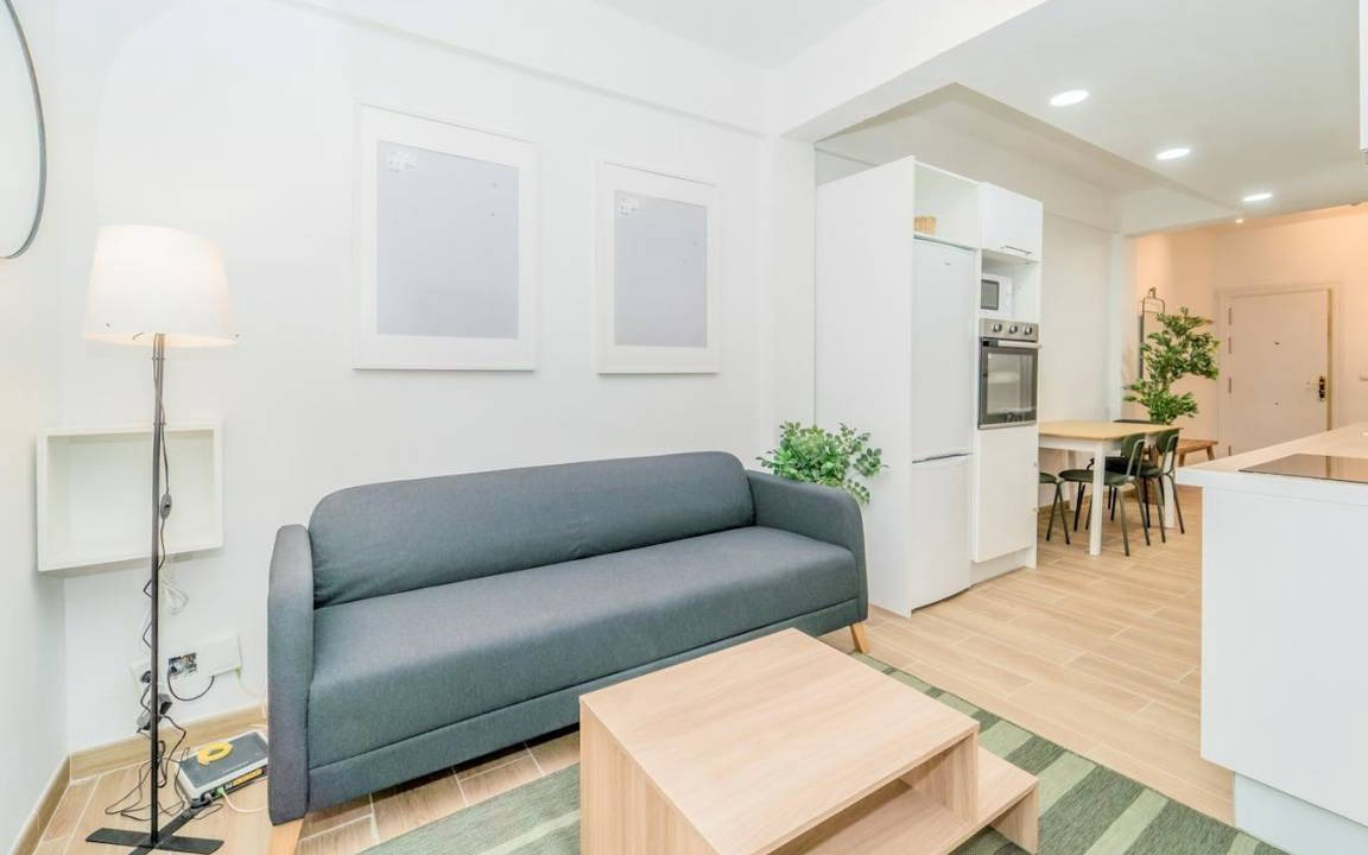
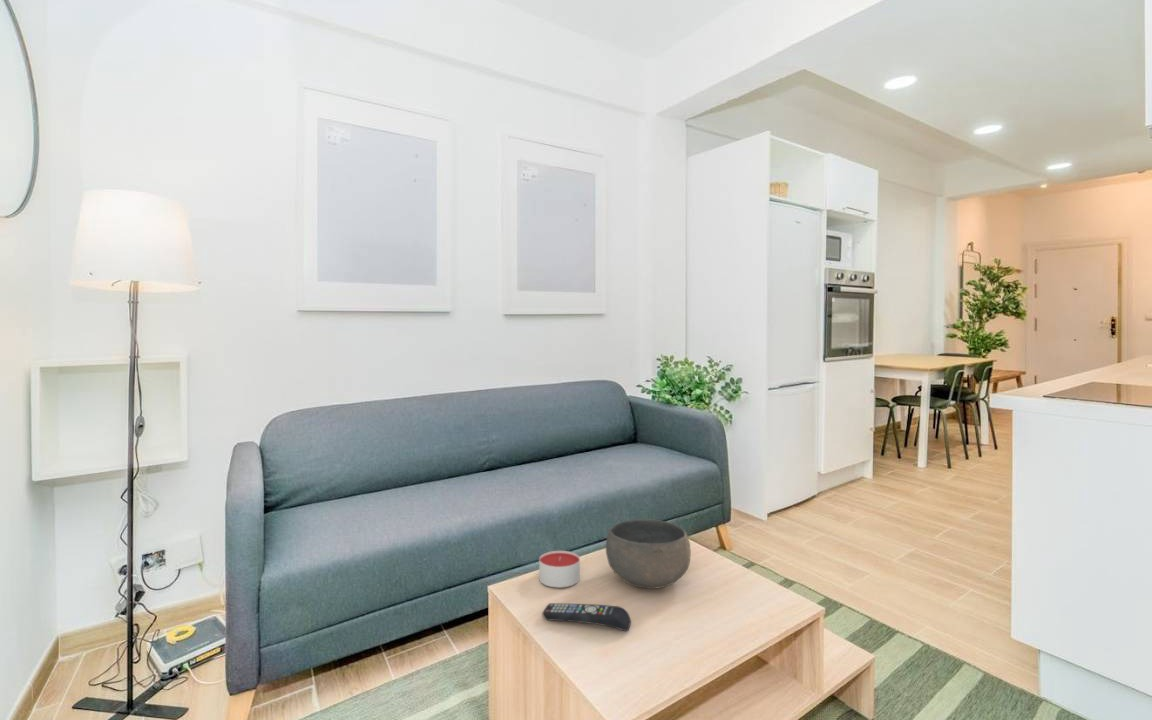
+ candle [538,550,581,588]
+ bowl [605,518,692,590]
+ remote control [542,602,632,632]
